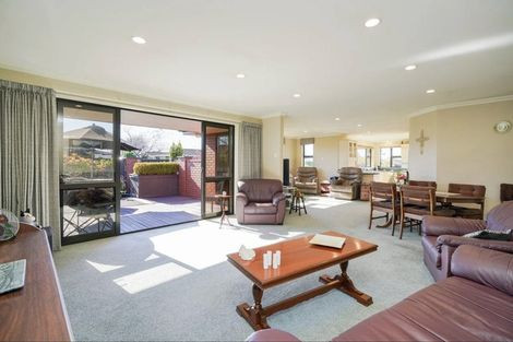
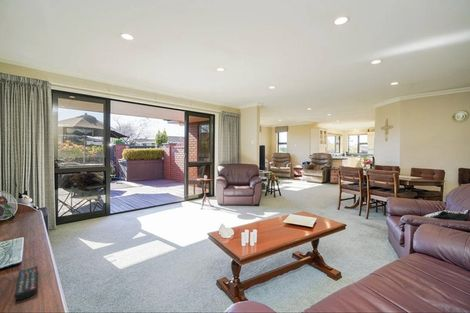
+ remote control [14,265,39,301]
